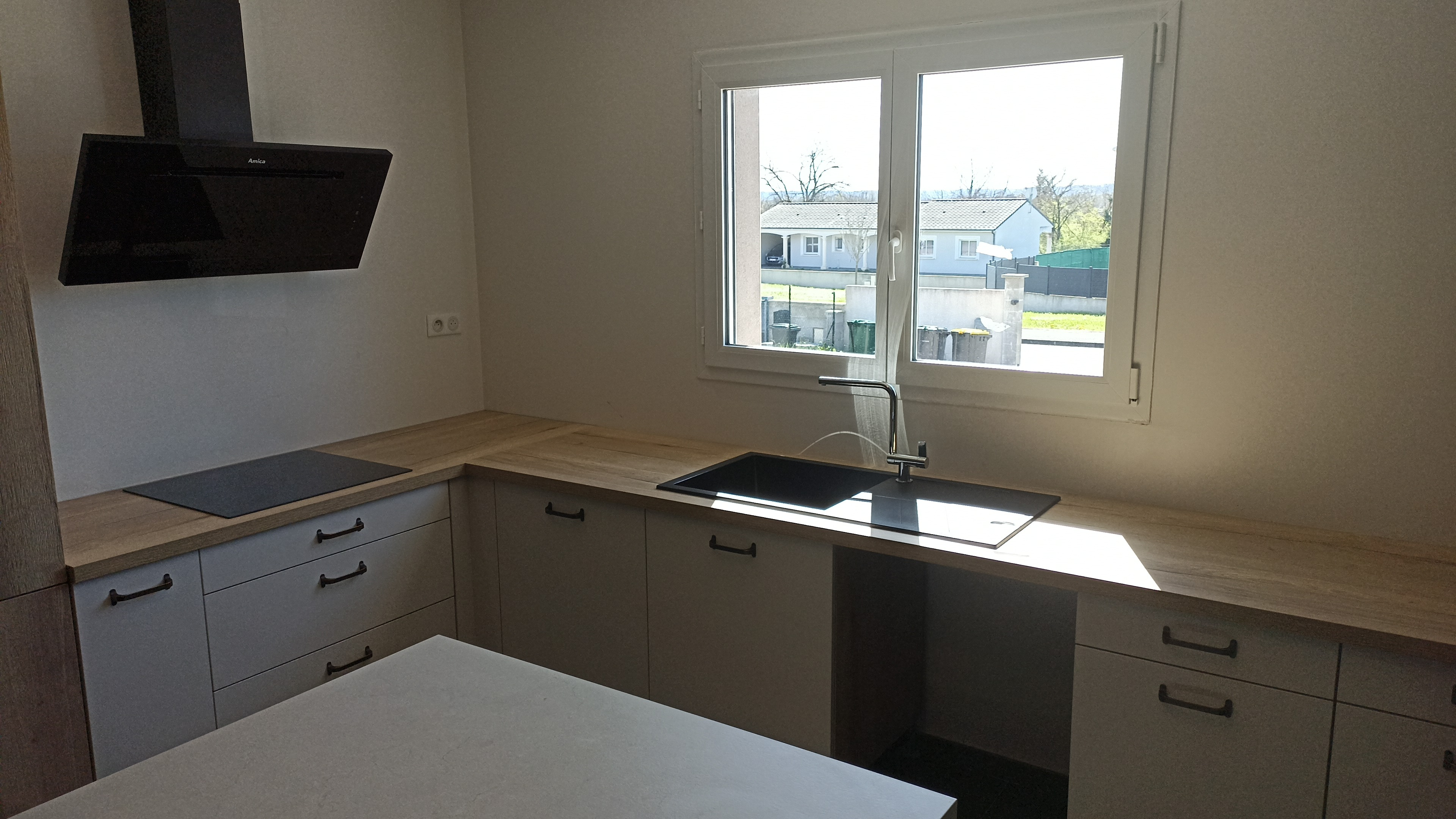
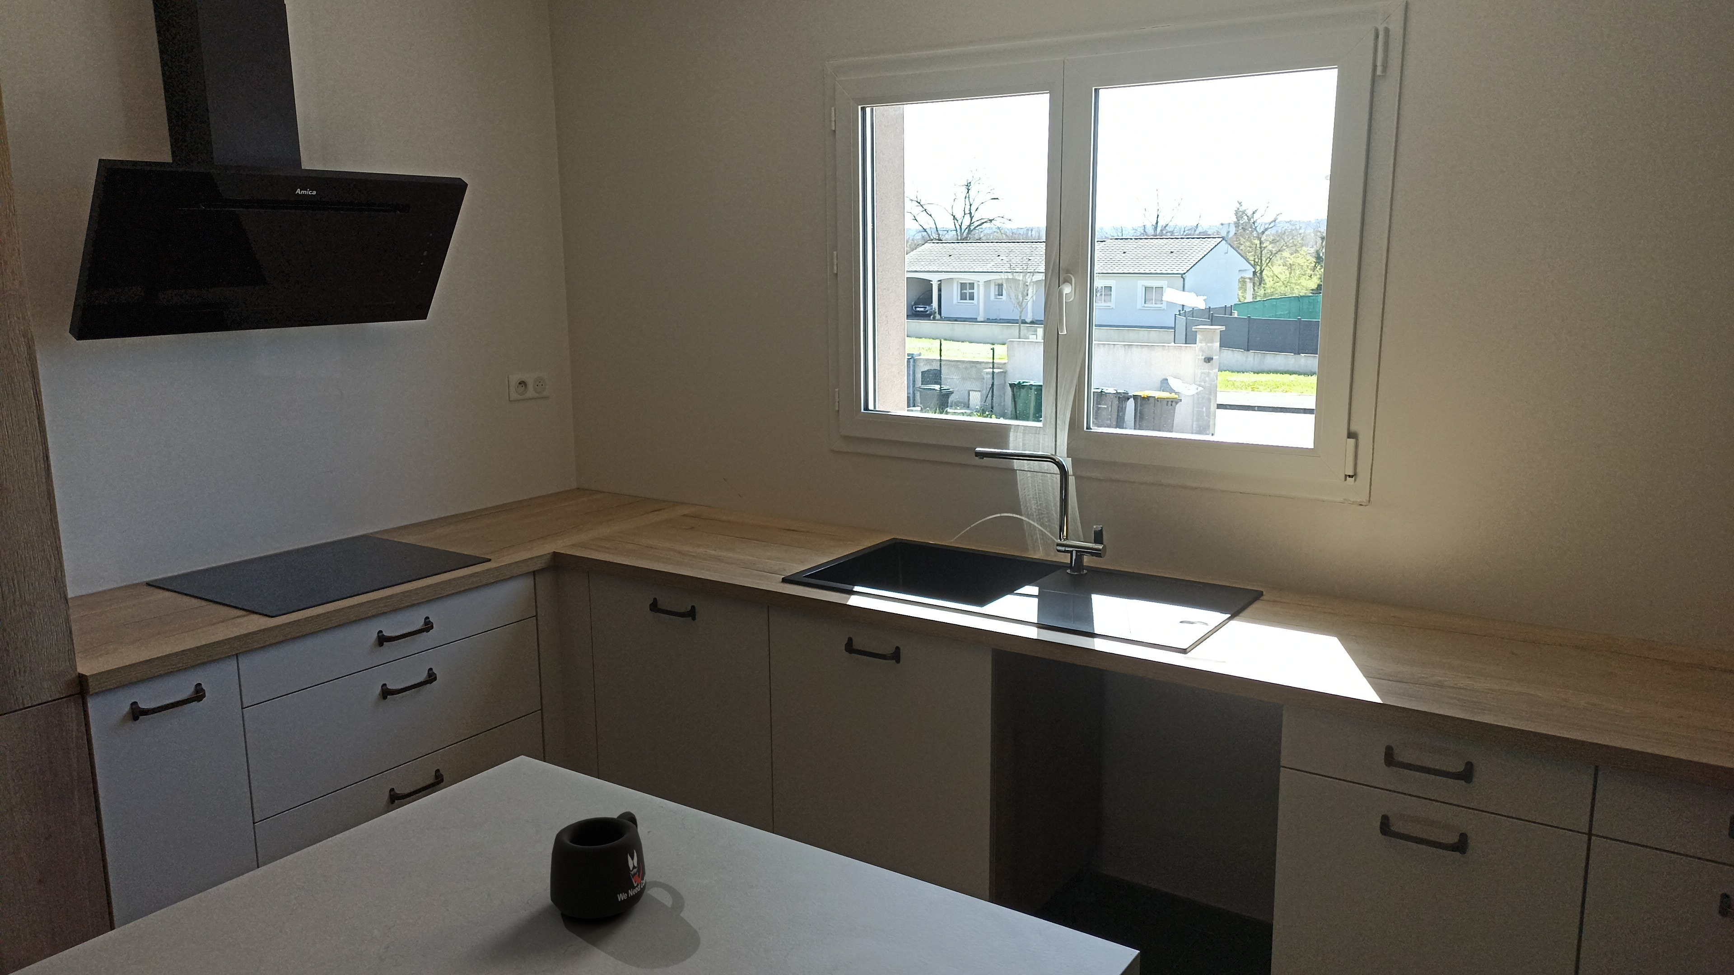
+ mug [549,811,647,919]
